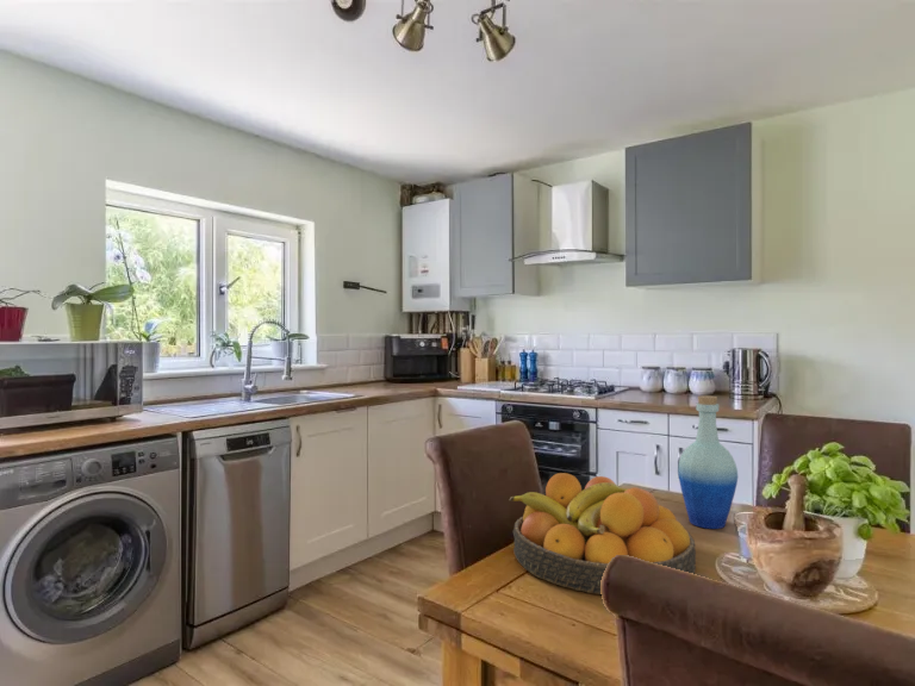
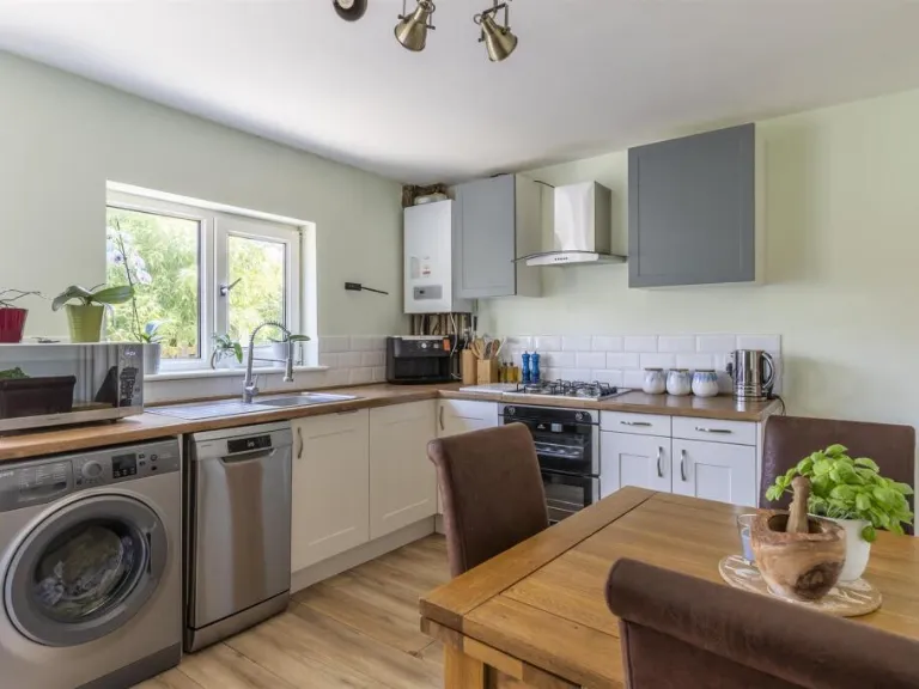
- fruit bowl [508,472,697,595]
- bottle [677,394,739,530]
